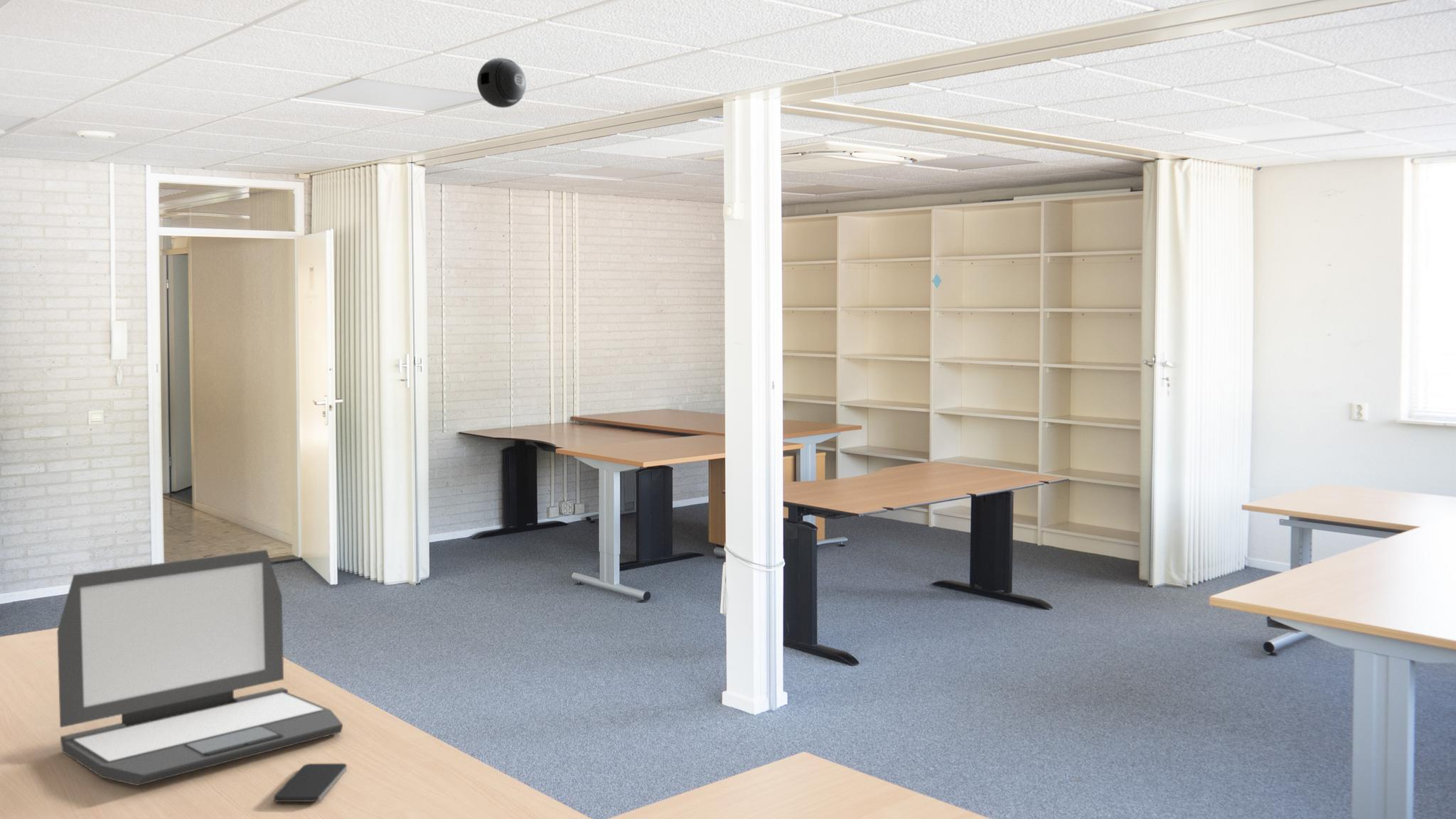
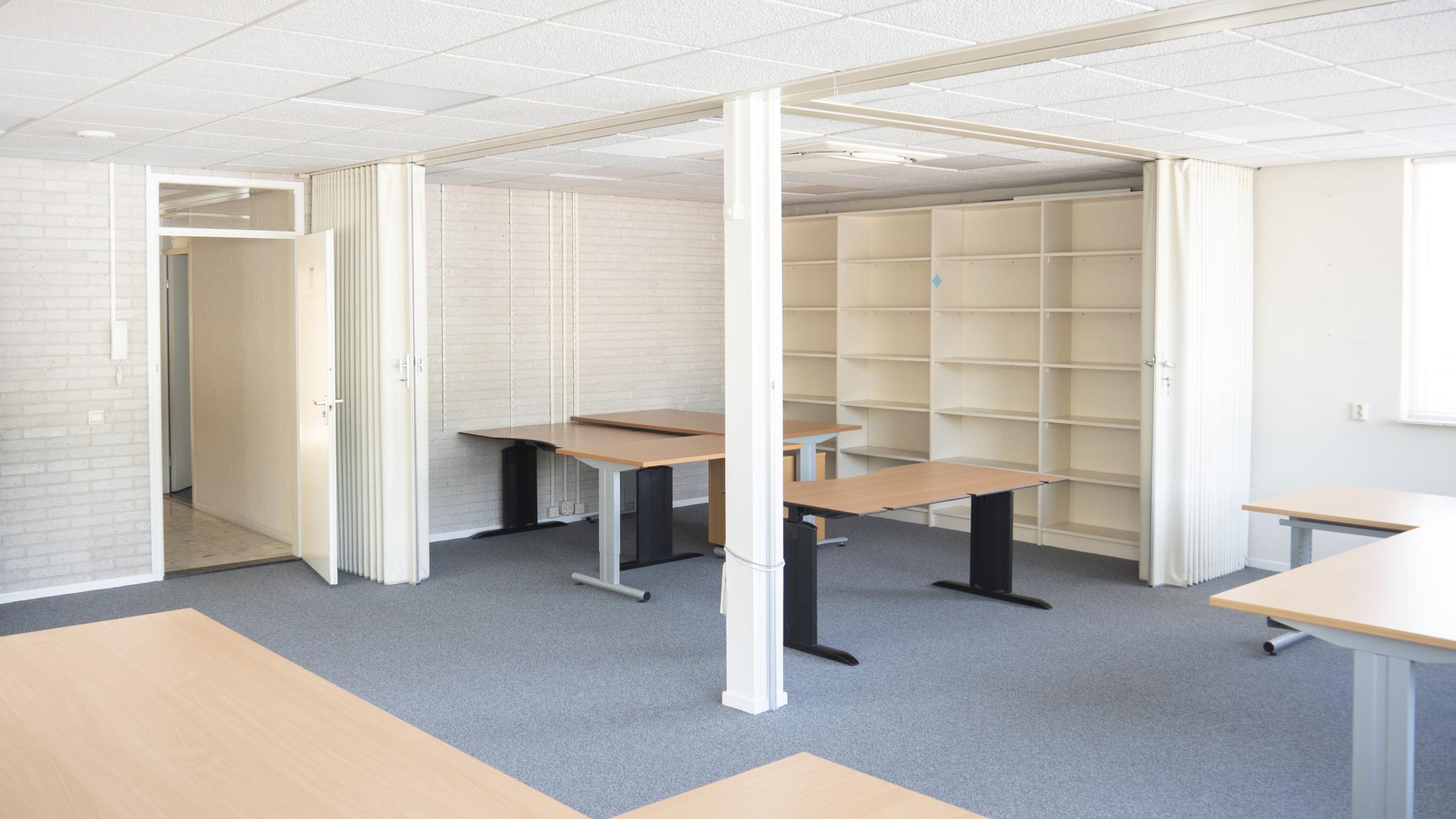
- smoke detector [476,57,527,108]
- laptop [56,549,343,786]
- smartphone [273,763,348,803]
